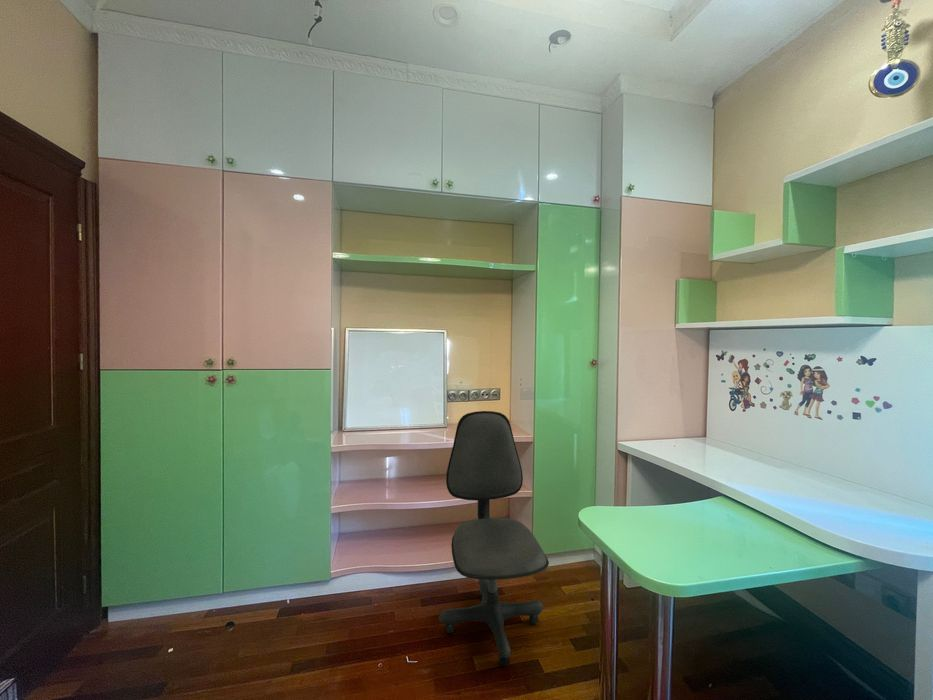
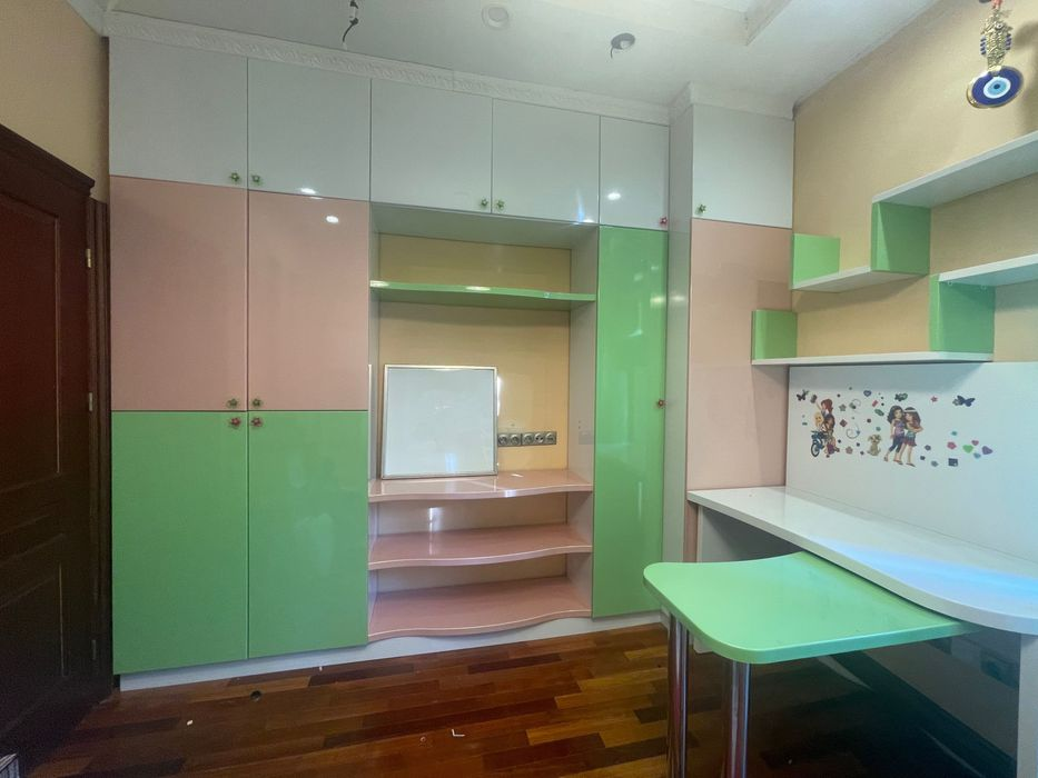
- office chair [438,410,550,668]
